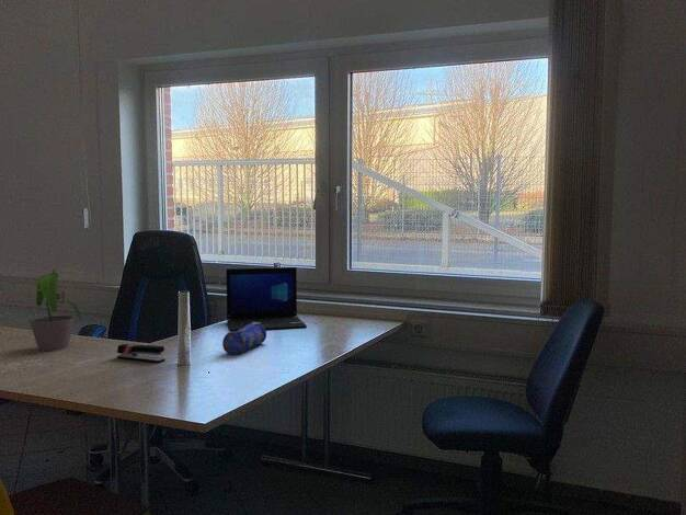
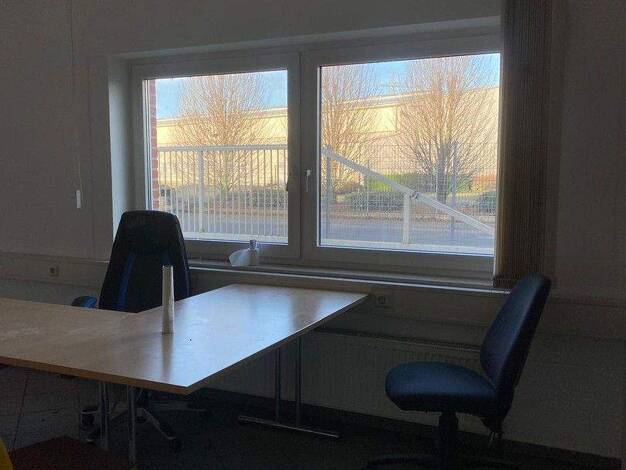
- pencil case [221,322,267,356]
- laptop [225,266,308,332]
- stapler [116,343,167,364]
- potted plant [7,267,98,352]
